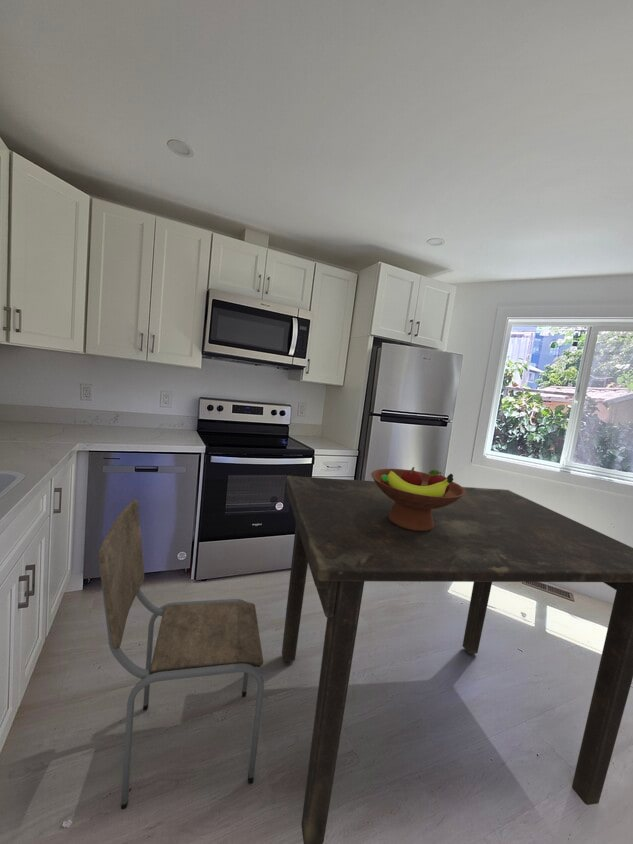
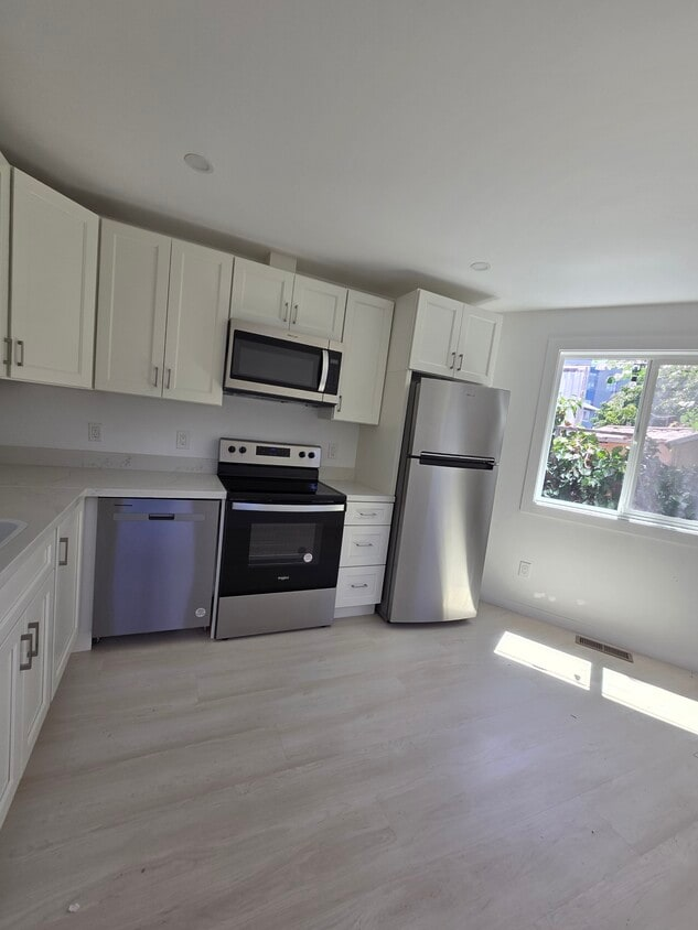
- fruit bowl [370,466,466,532]
- dining table [281,475,633,844]
- dining chair [97,498,265,810]
